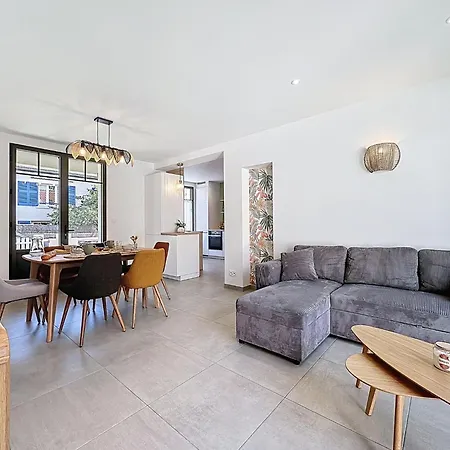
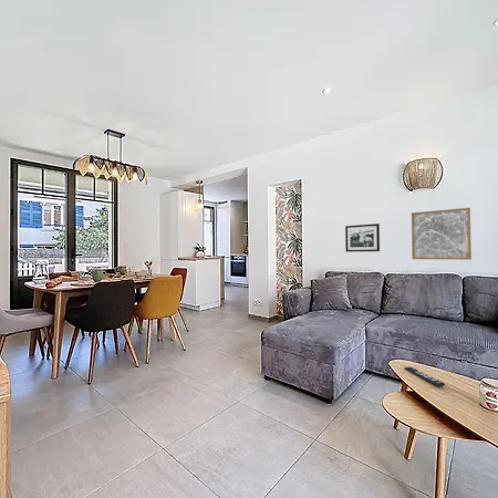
+ wall art [411,207,473,261]
+ picture frame [344,222,381,253]
+ remote control [403,365,446,387]
